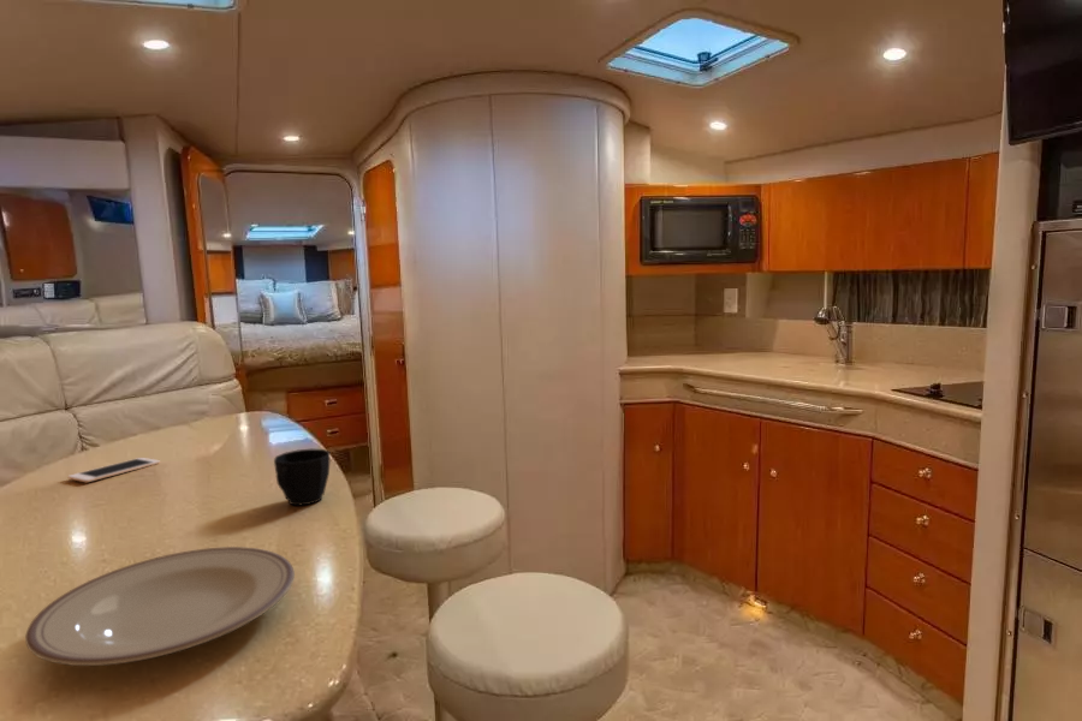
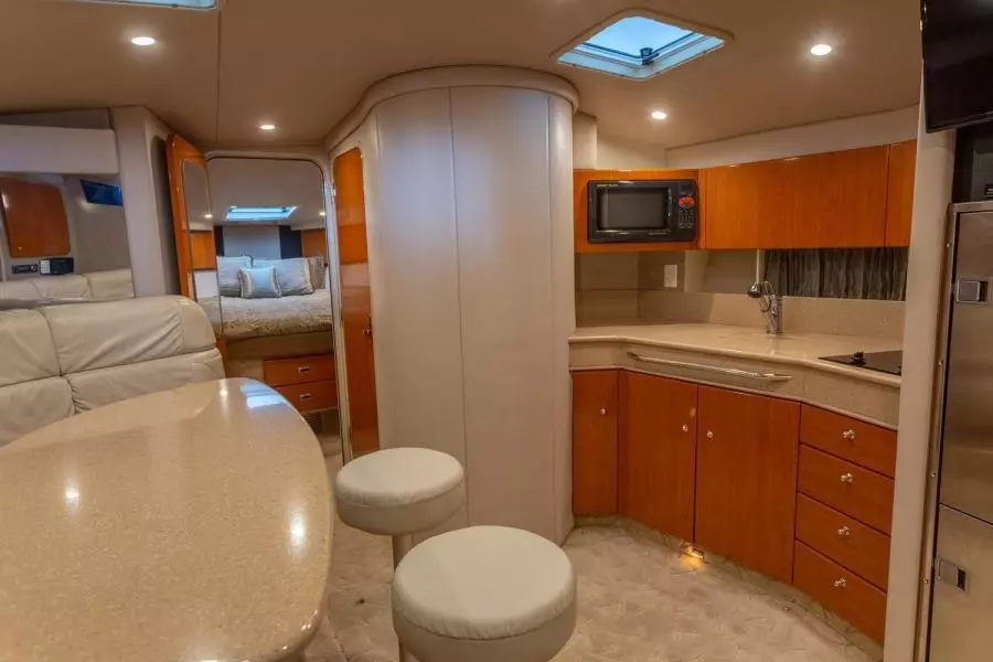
- plate [24,546,296,667]
- cell phone [66,457,161,483]
- cup [273,448,331,507]
